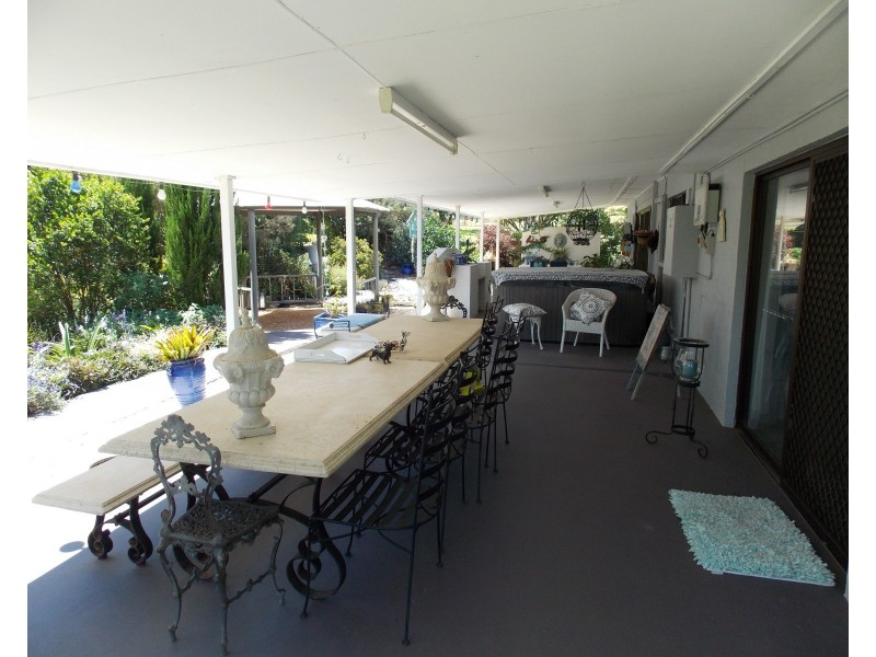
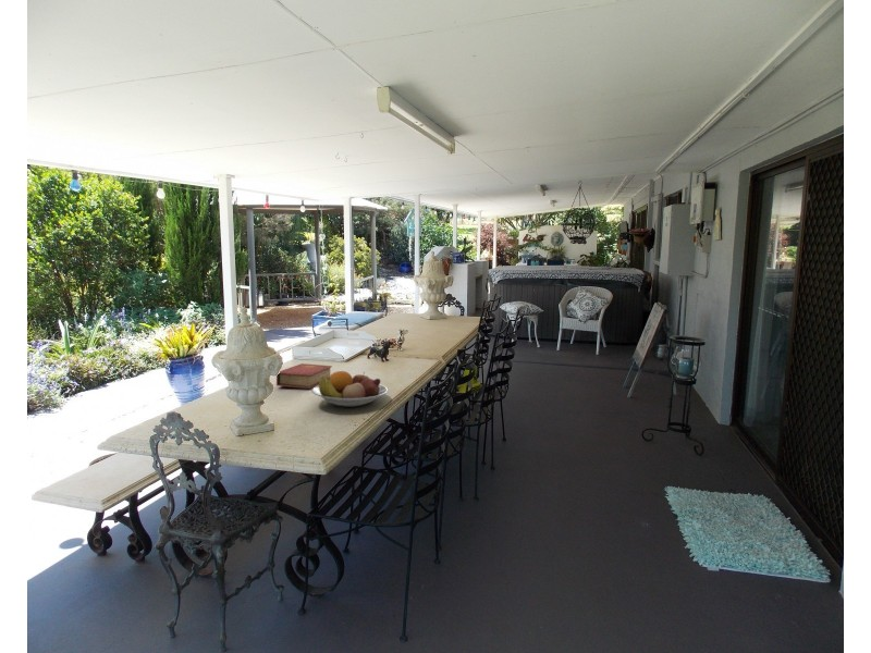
+ fruit bowl [311,370,389,408]
+ book [275,362,333,390]
